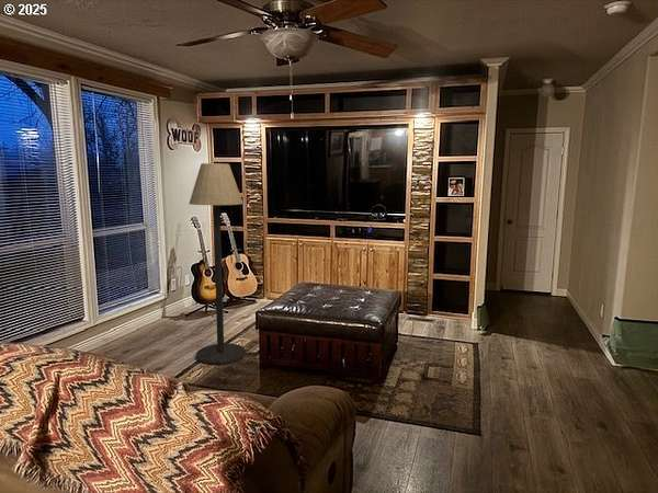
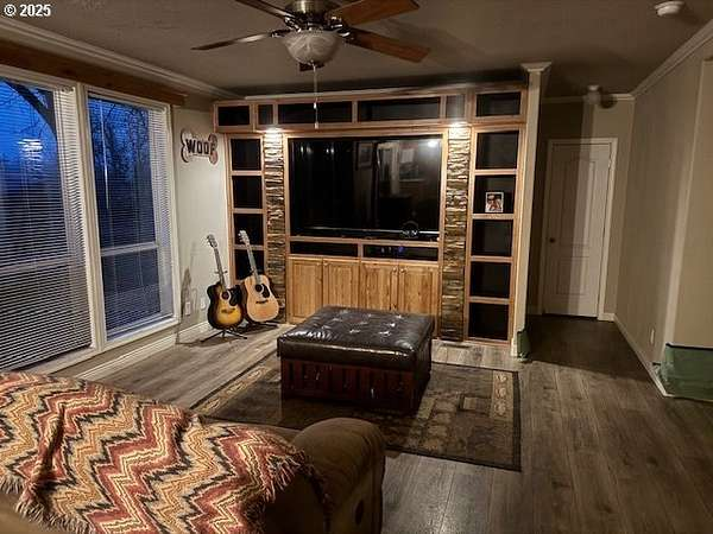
- floor lamp [188,162,247,366]
